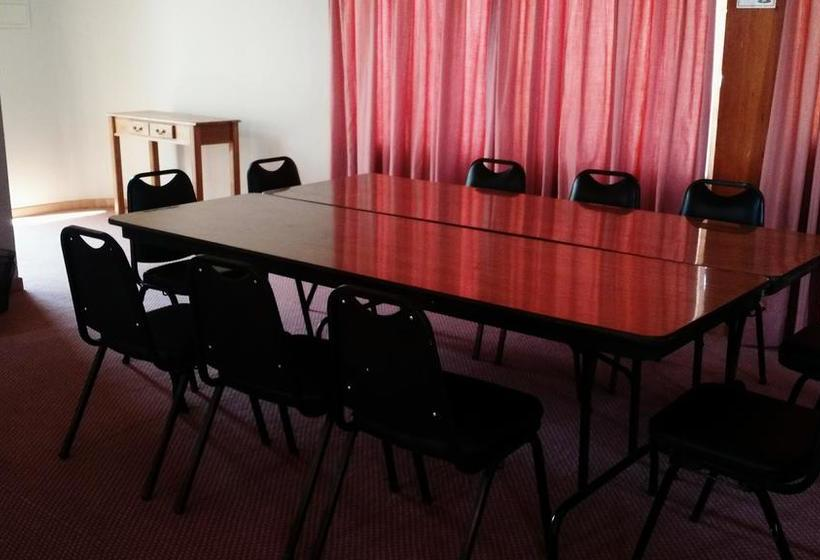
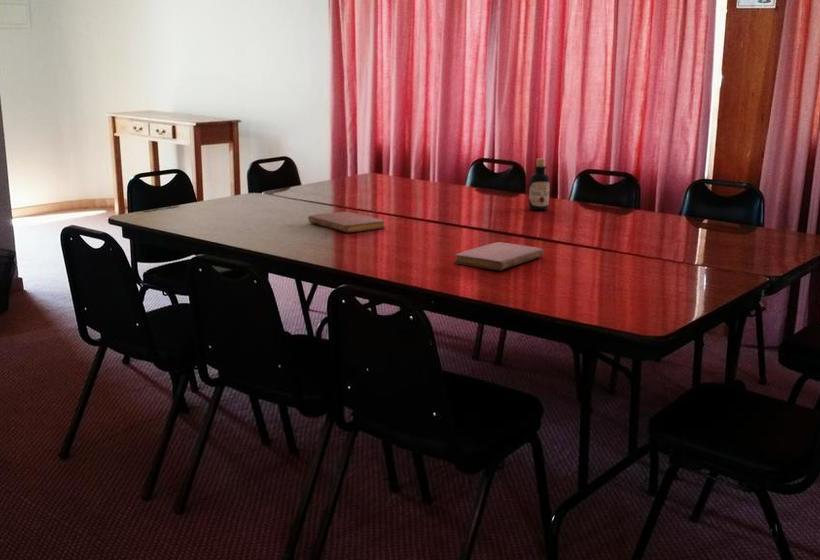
+ notebook [307,211,386,234]
+ notebook [453,241,545,271]
+ bottle [528,158,551,211]
